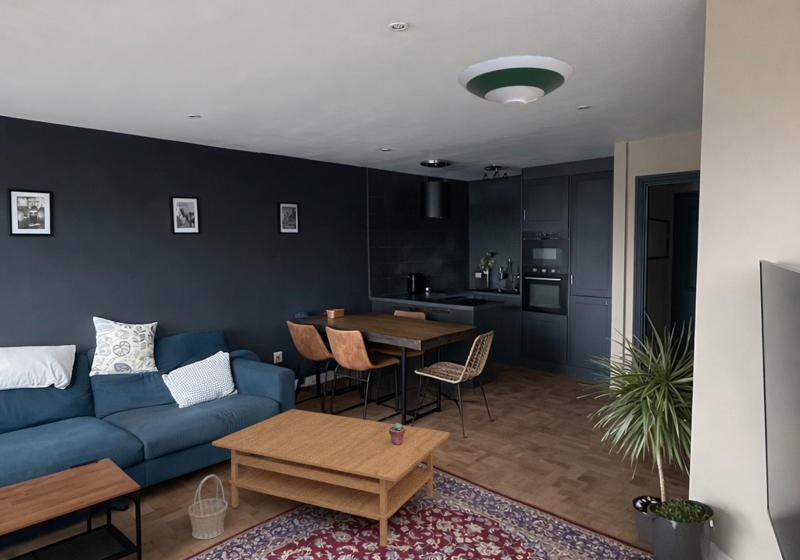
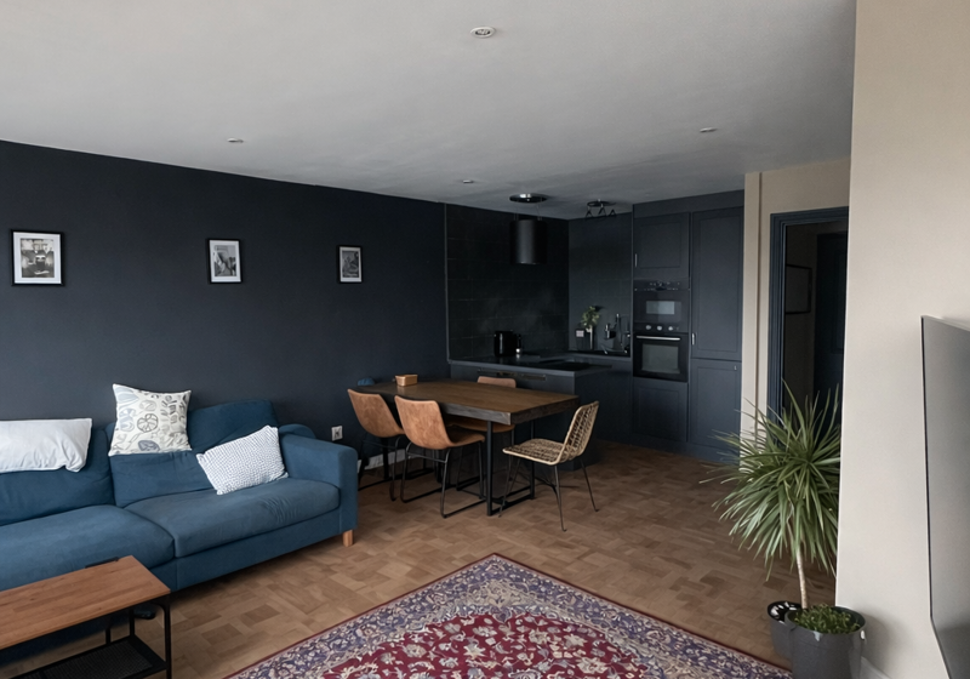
- potted succulent [389,422,405,445]
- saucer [457,54,575,108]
- basket [187,474,229,540]
- coffee table [211,408,451,548]
